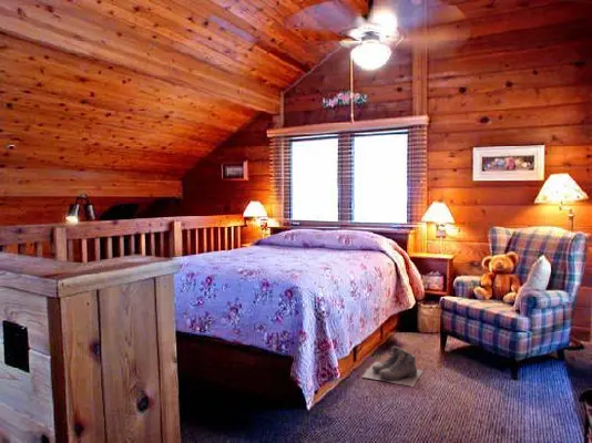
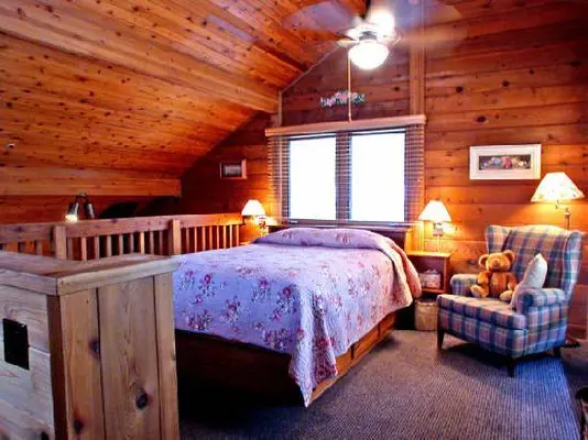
- boots [361,346,423,388]
